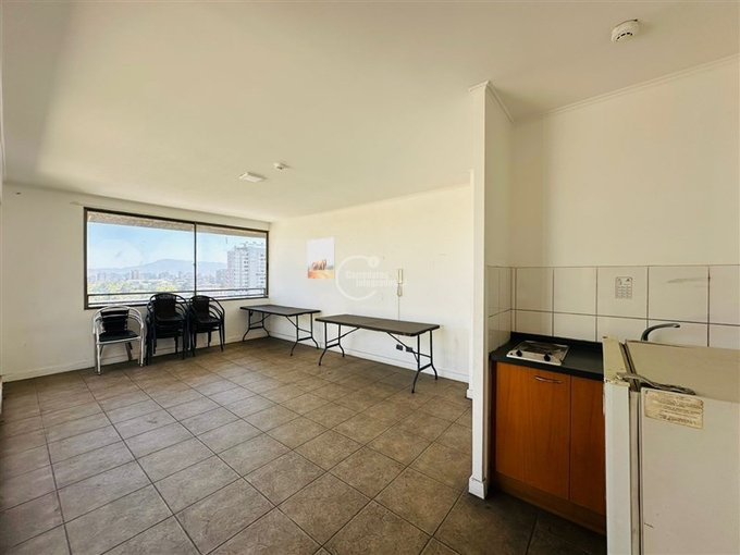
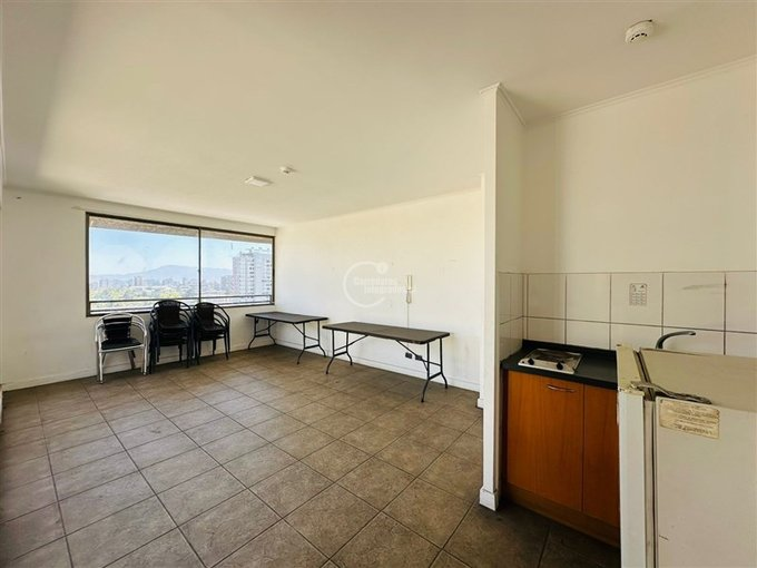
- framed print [306,236,336,281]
